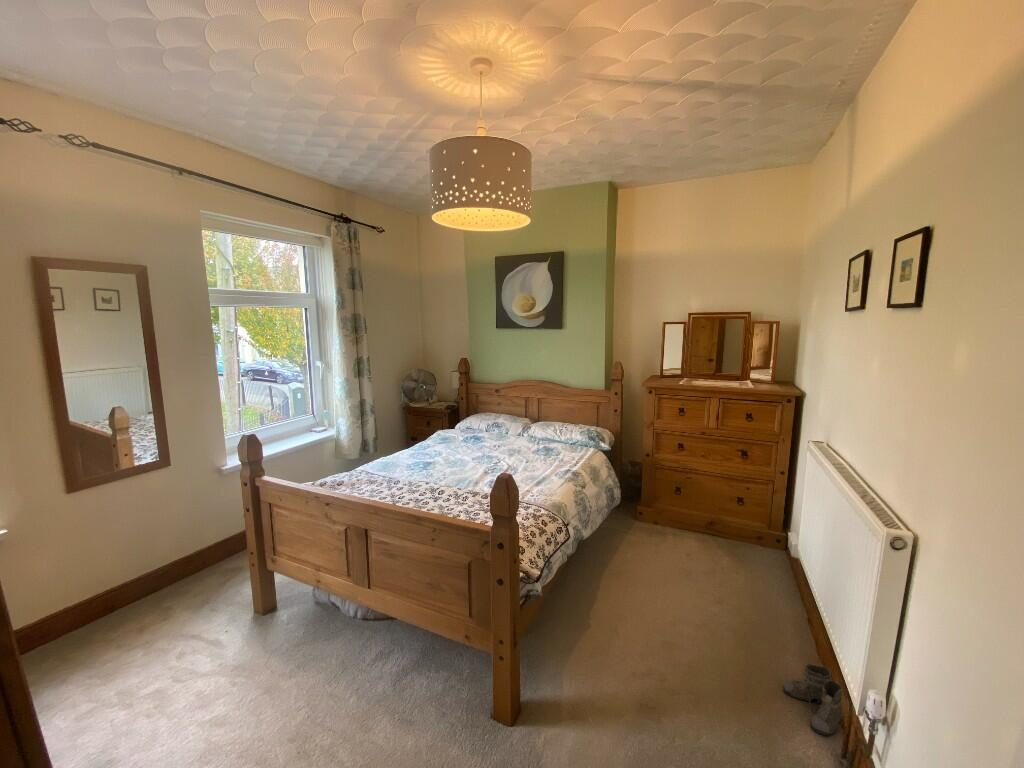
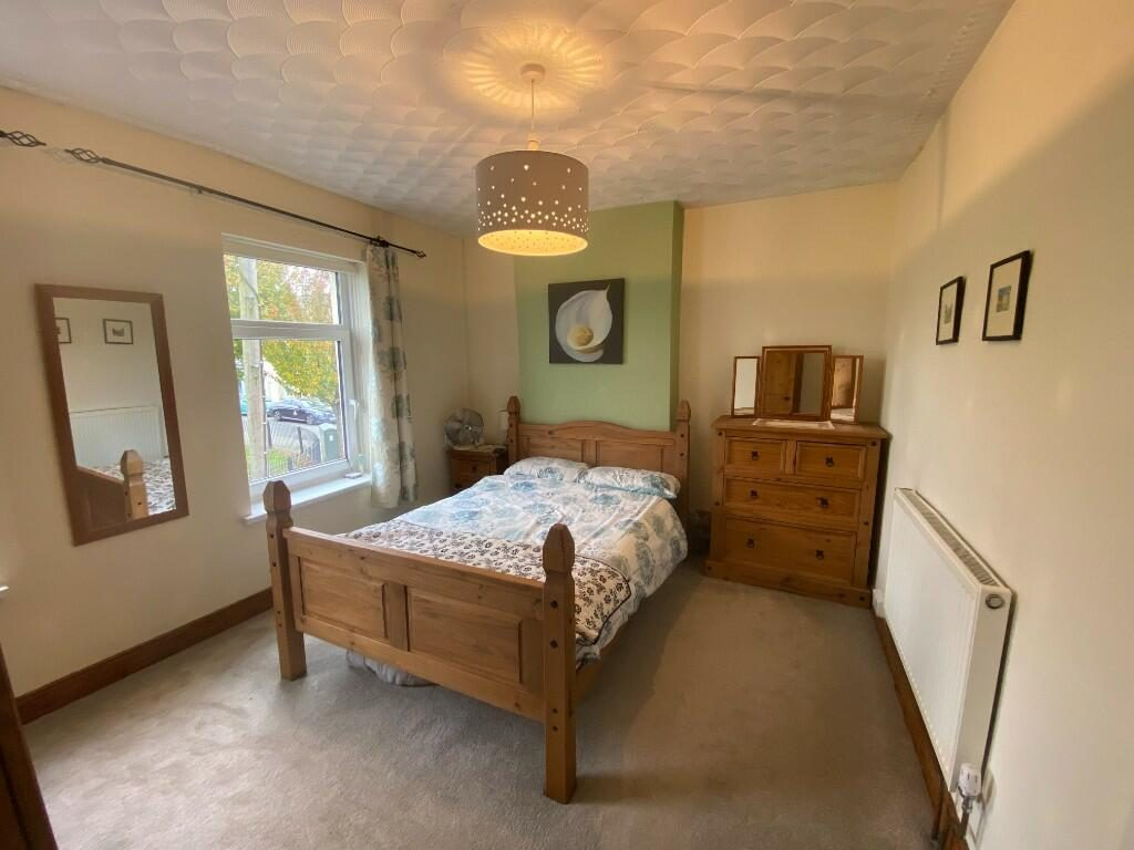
- boots [782,662,846,736]
